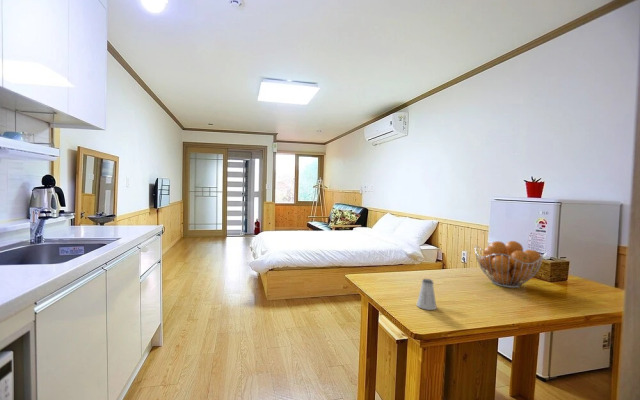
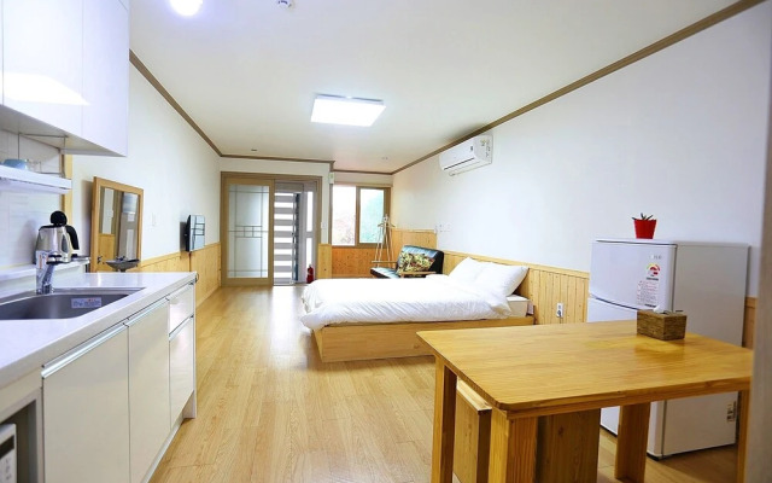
- saltshaker [416,278,438,311]
- fruit basket [474,240,545,289]
